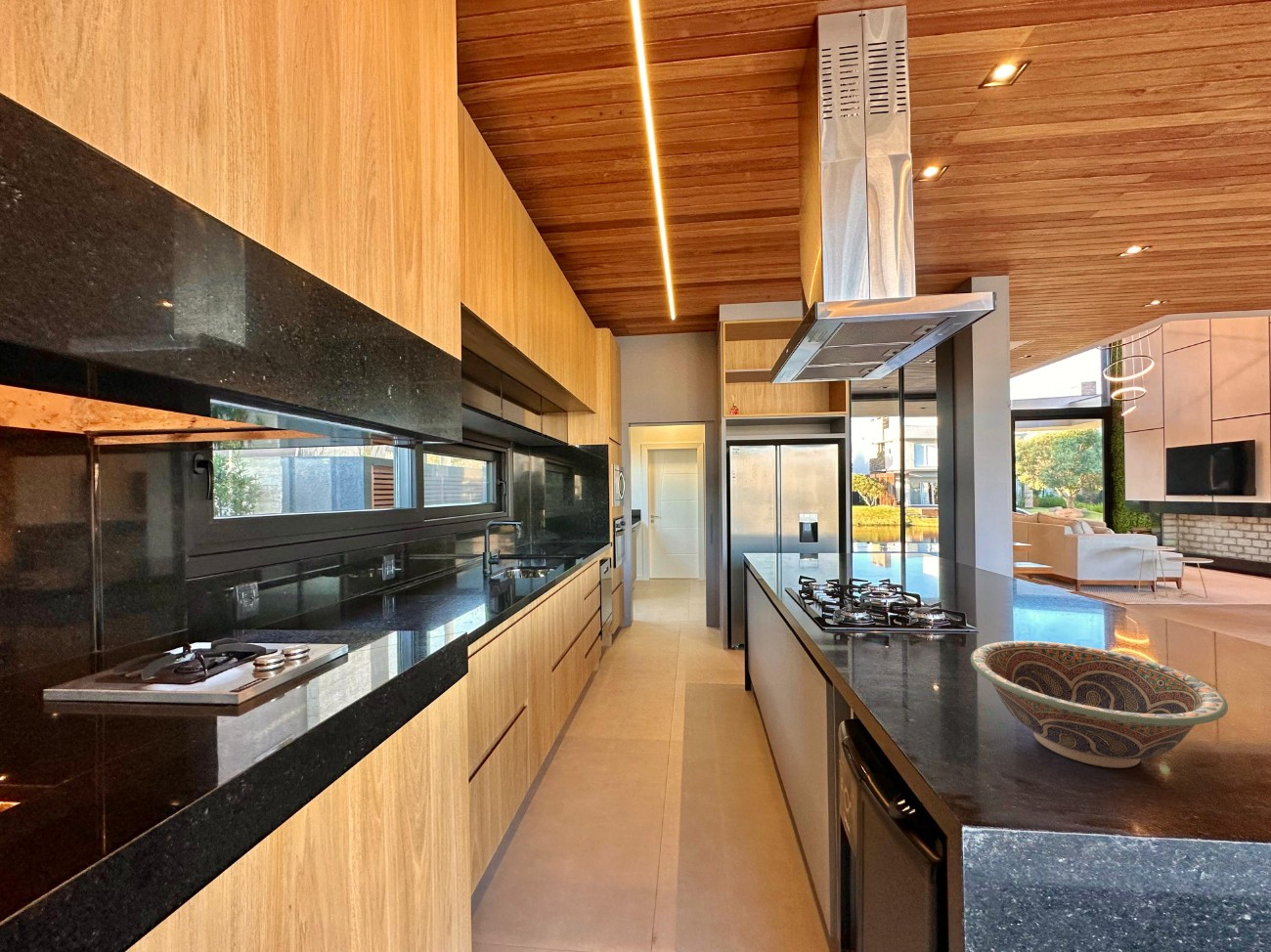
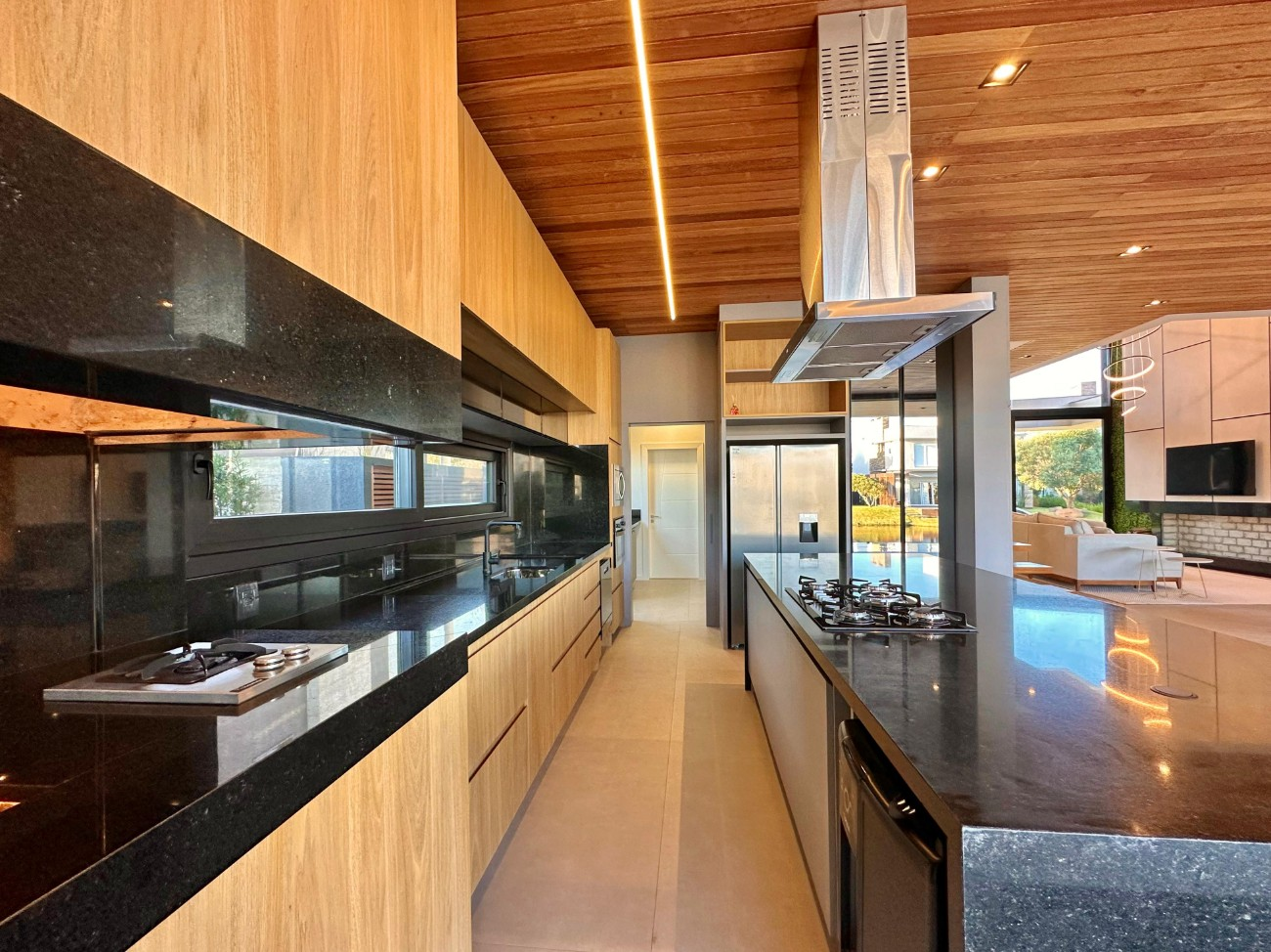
- decorative bowl [970,640,1229,769]
